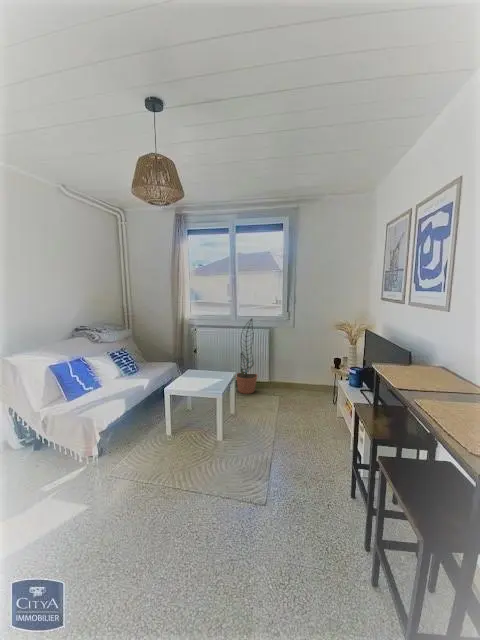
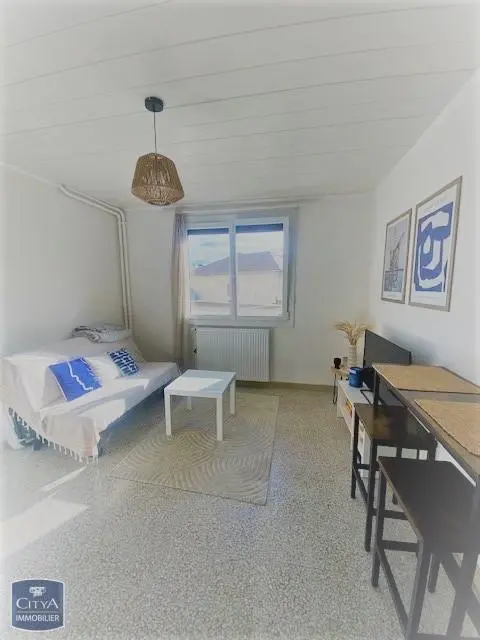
- decorative plant [235,318,259,395]
